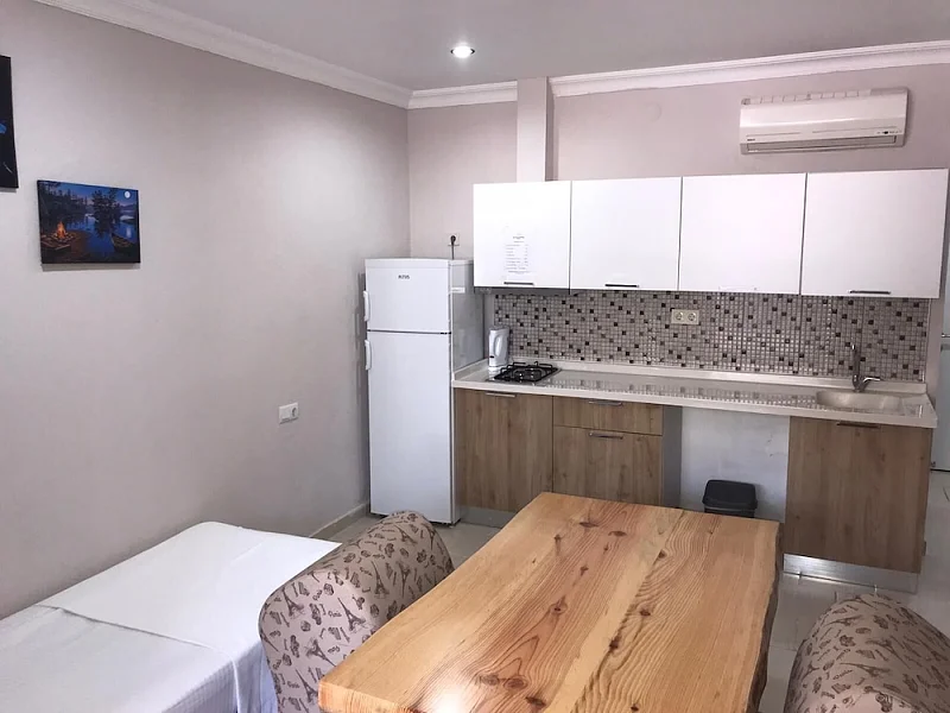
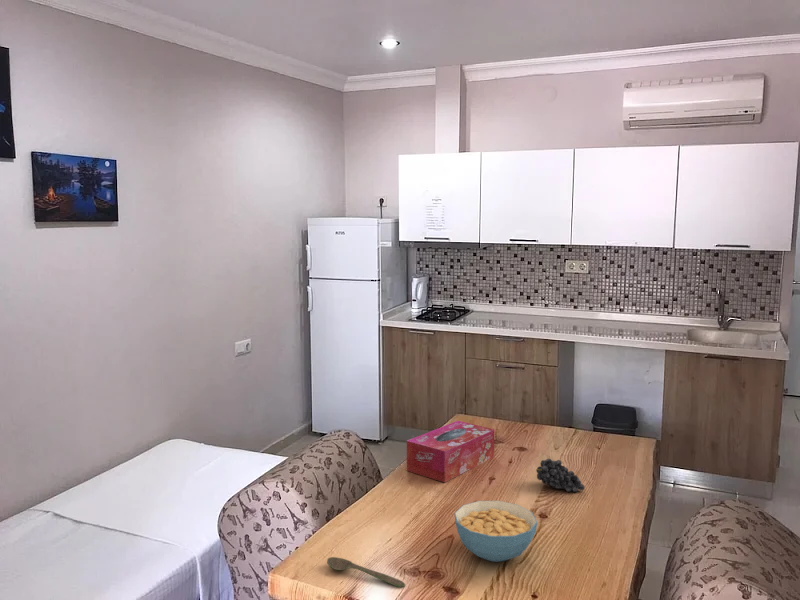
+ fruit [535,457,586,493]
+ tissue box [406,420,495,483]
+ cereal bowl [453,500,538,563]
+ spoon [326,556,406,588]
